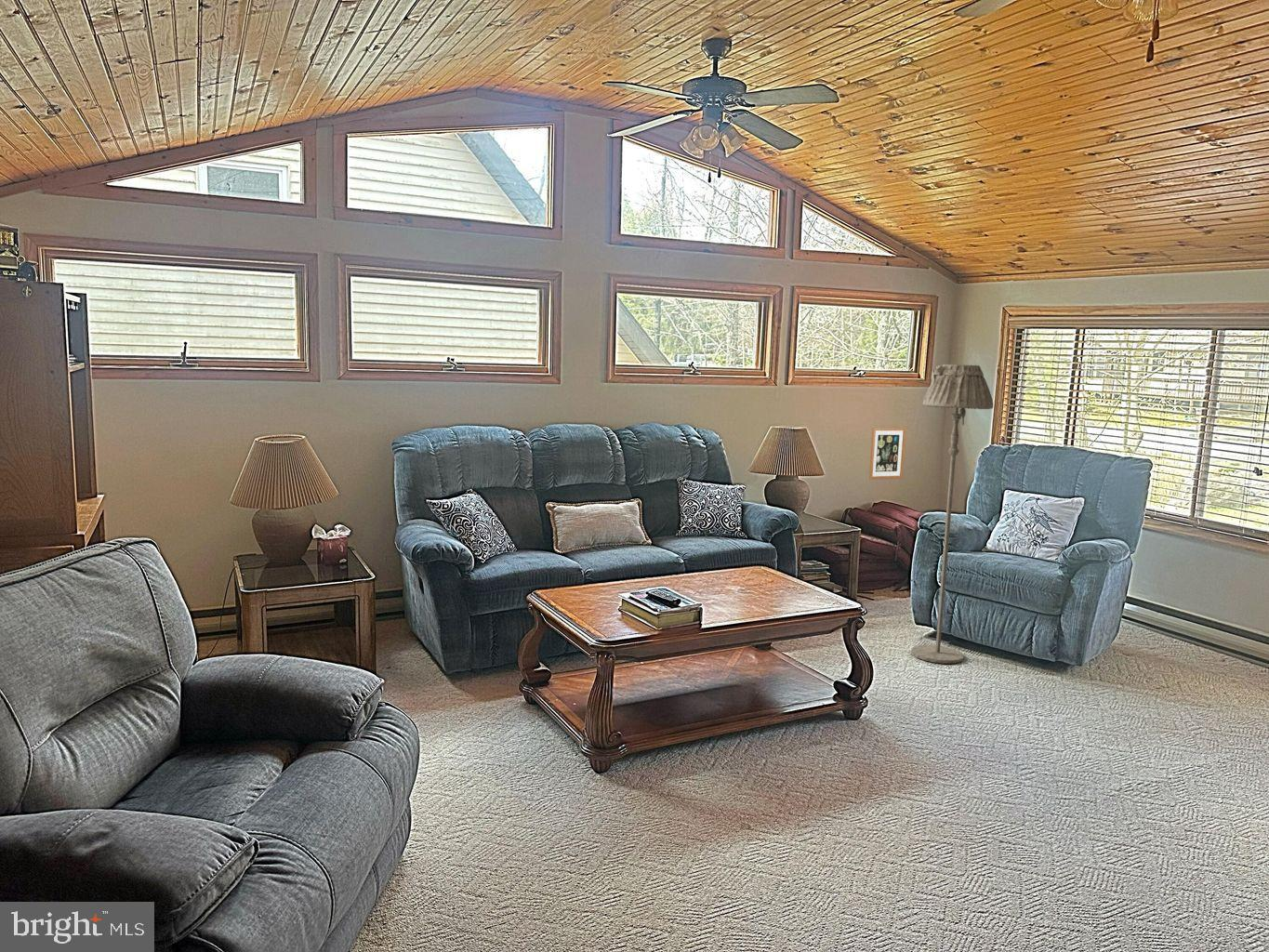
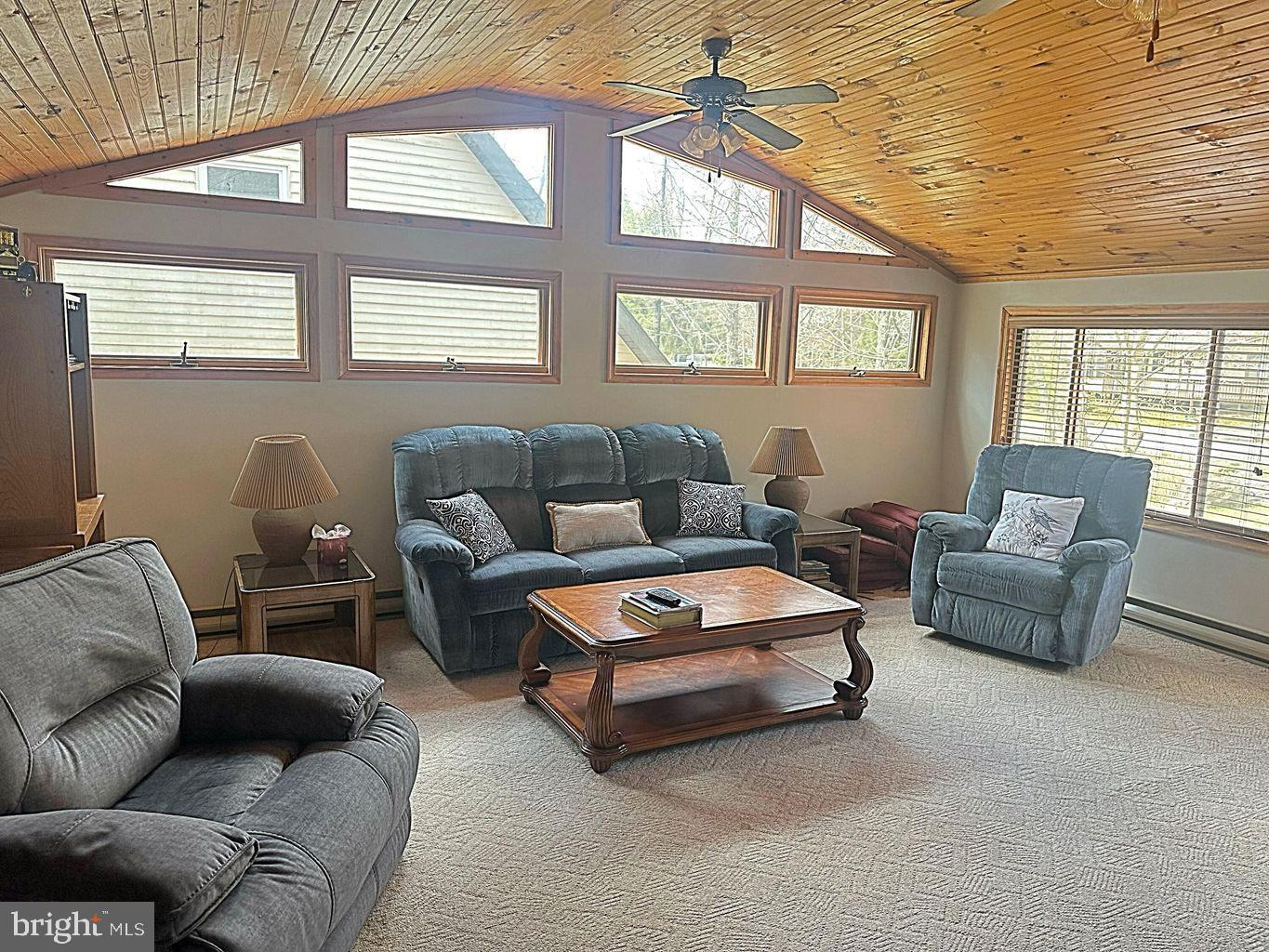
- wall art [868,427,907,481]
- floor lamp [910,364,994,665]
